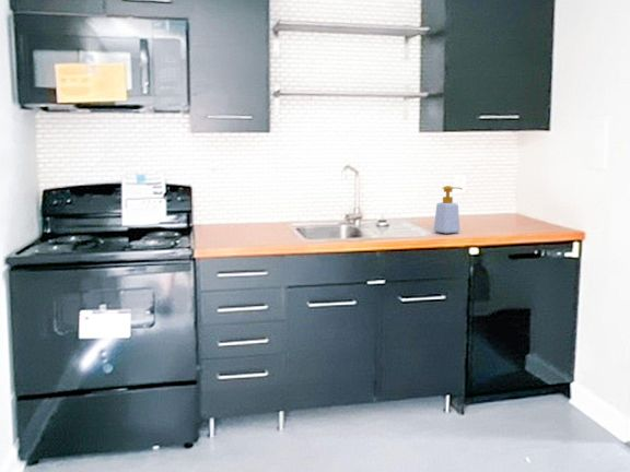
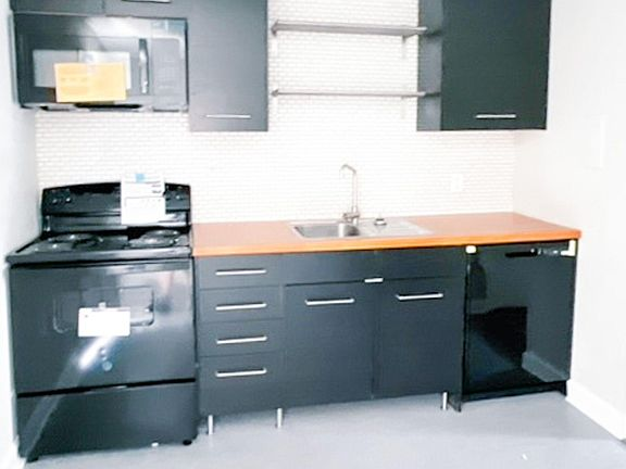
- soap bottle [433,185,464,235]
